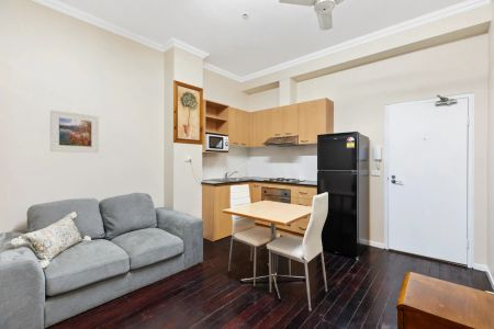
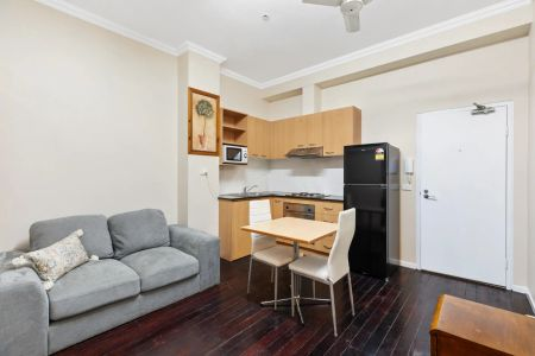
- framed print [49,109,100,154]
